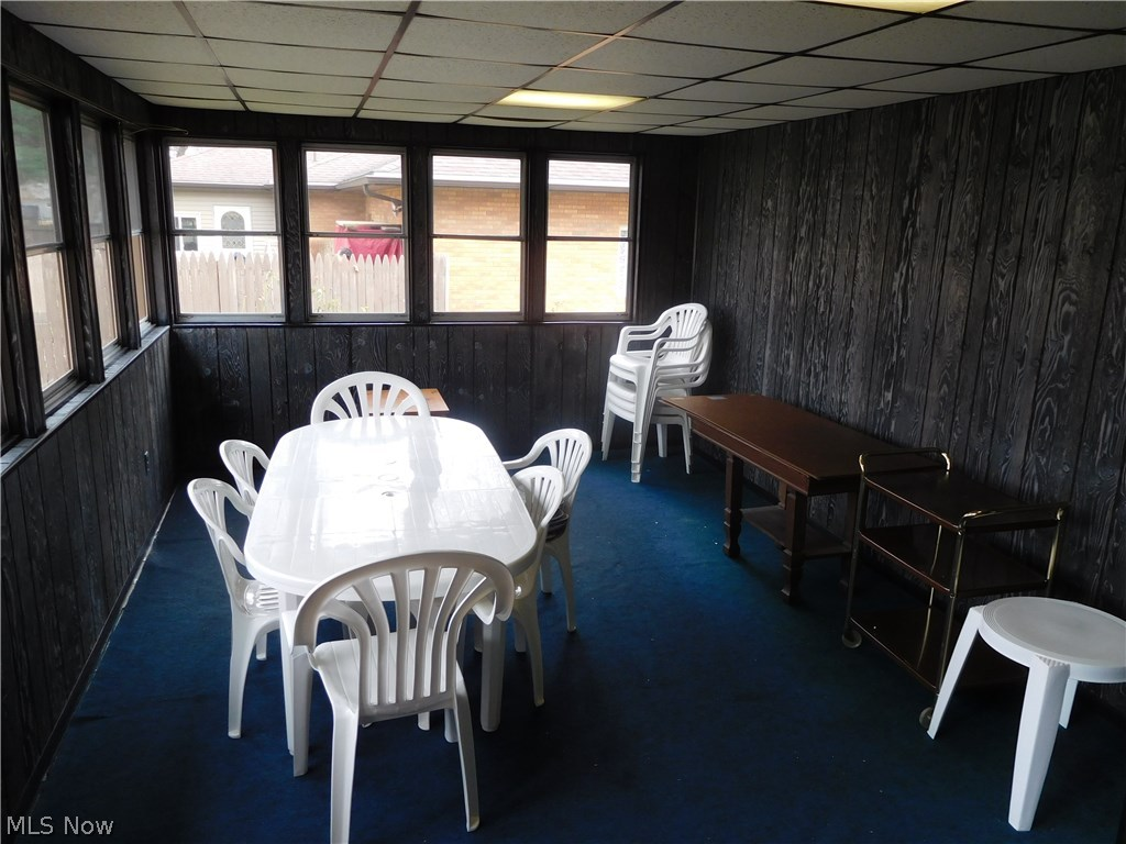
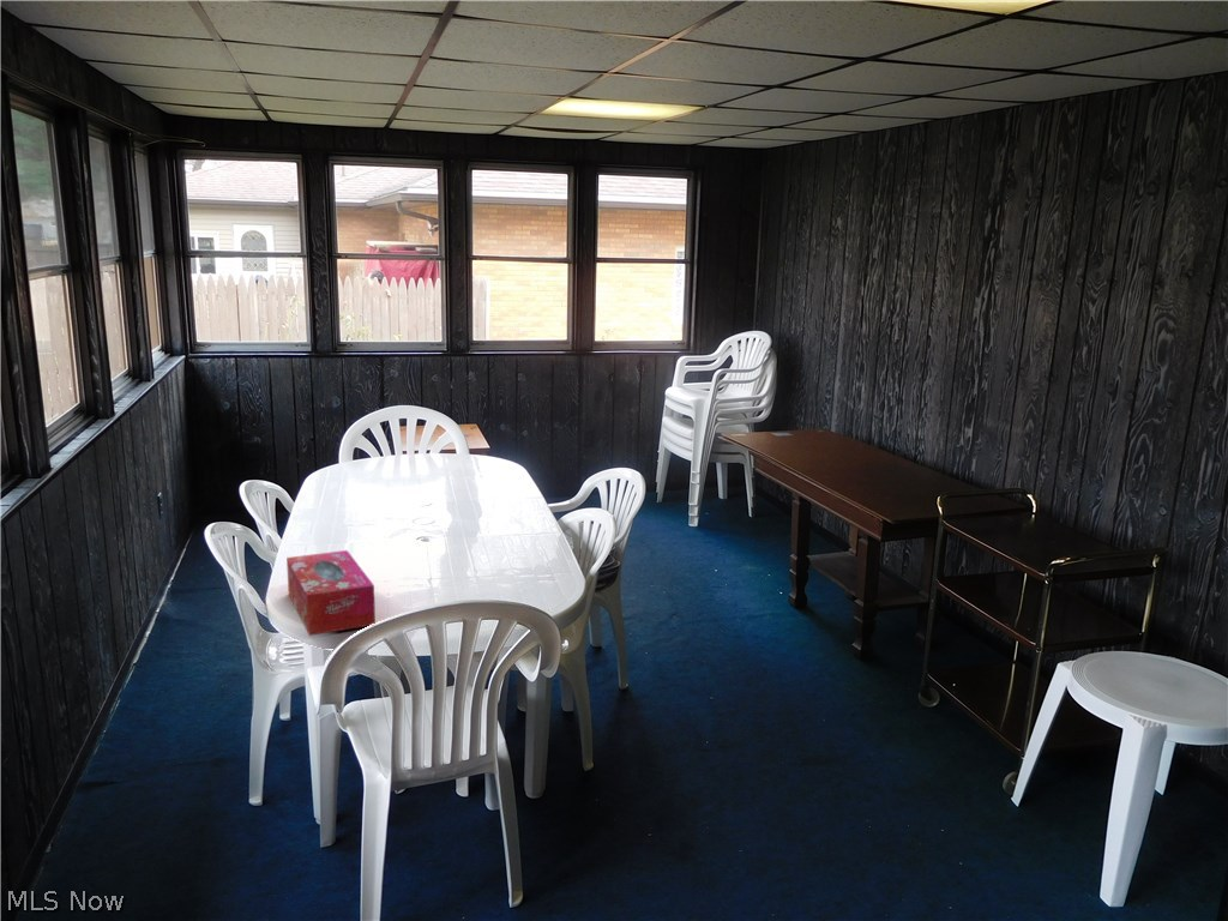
+ tissue box [285,549,377,637]
